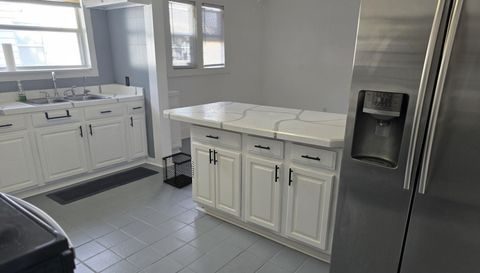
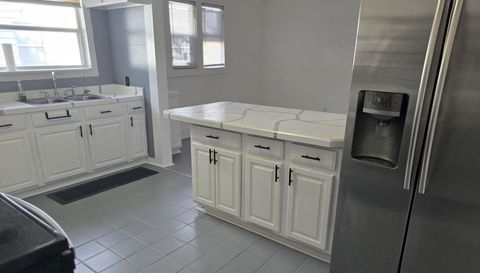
- wastebasket [161,151,193,189]
